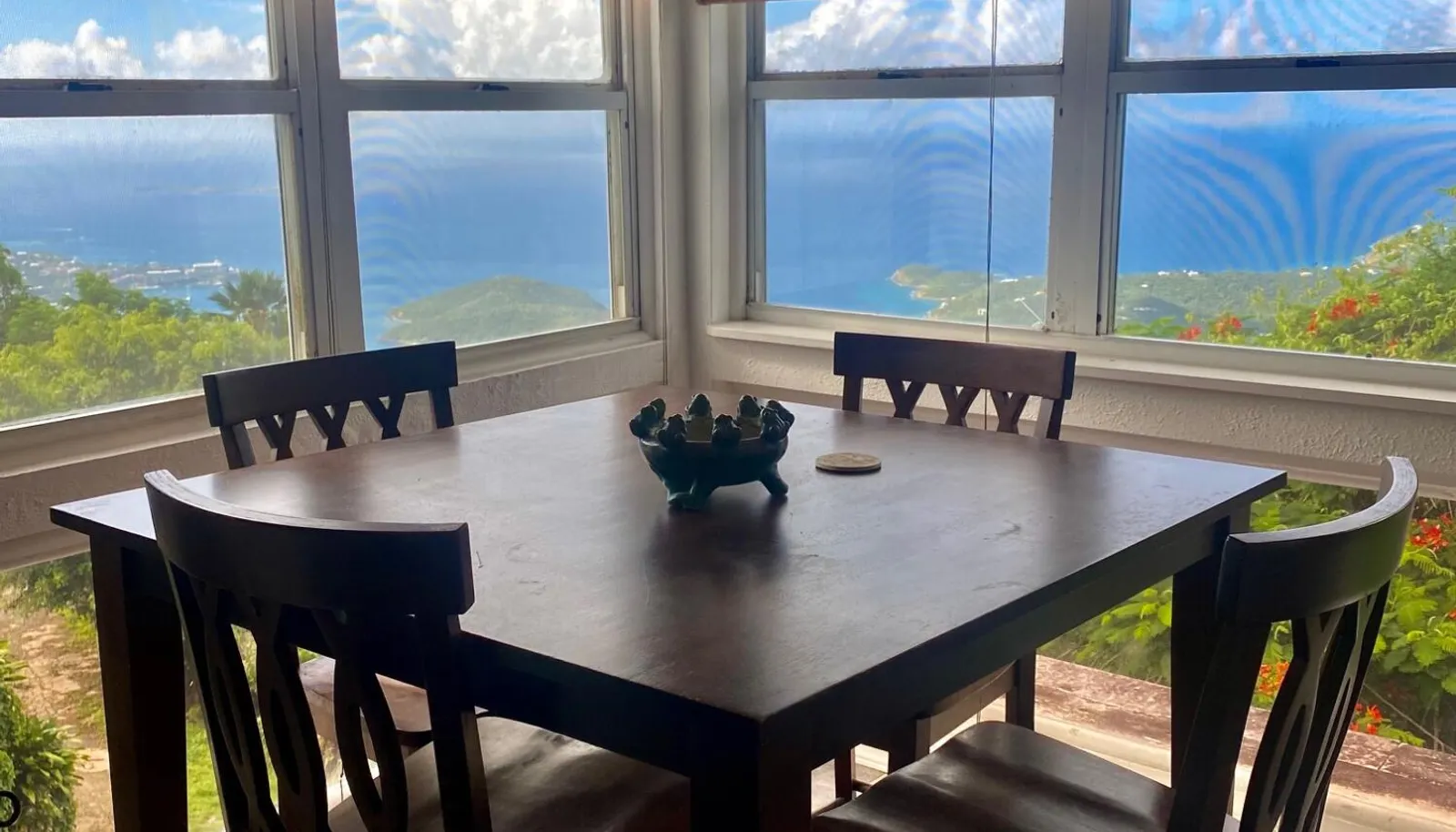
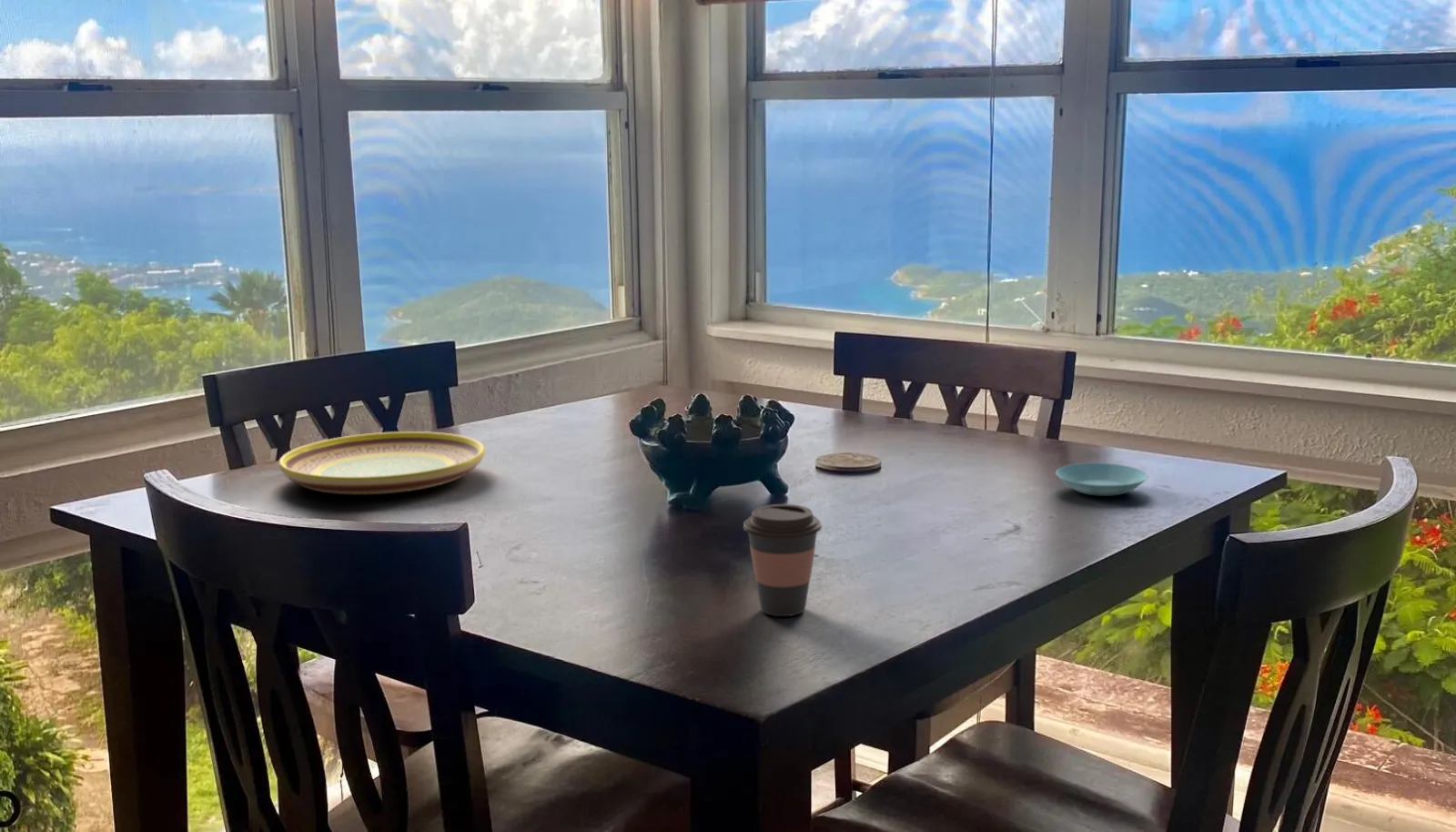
+ coffee cup [742,503,824,617]
+ saucer [1055,462,1148,497]
+ plate [278,431,486,495]
